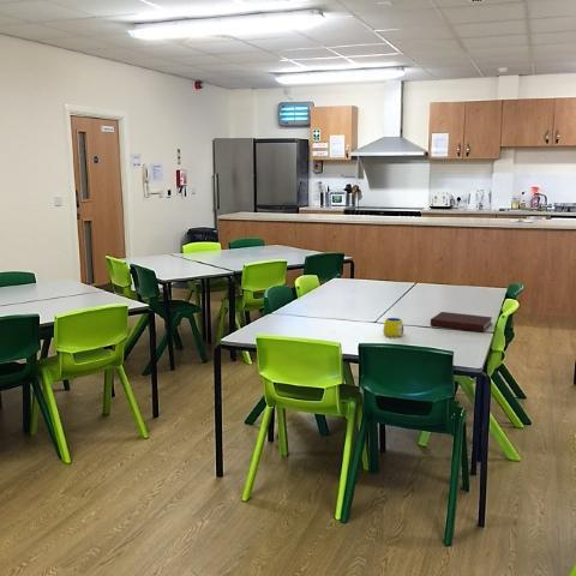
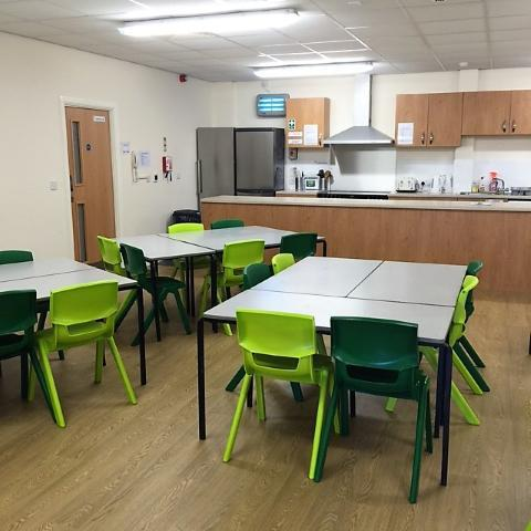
- notebook [430,311,493,332]
- mug [382,317,407,338]
